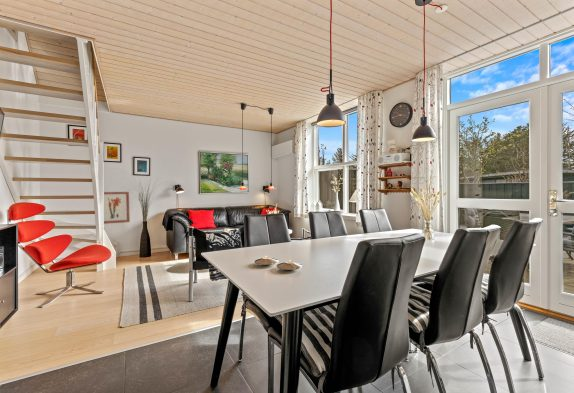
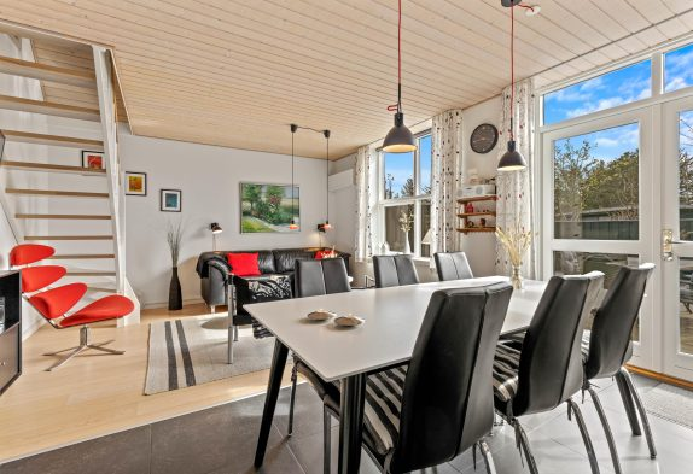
- wall art [103,191,131,225]
